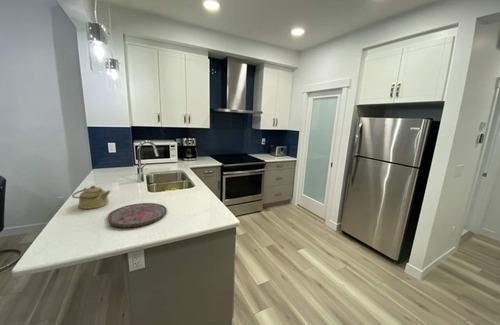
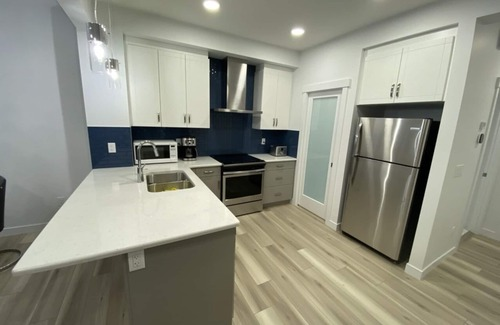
- cutting board [107,202,168,228]
- kettle [71,184,111,210]
